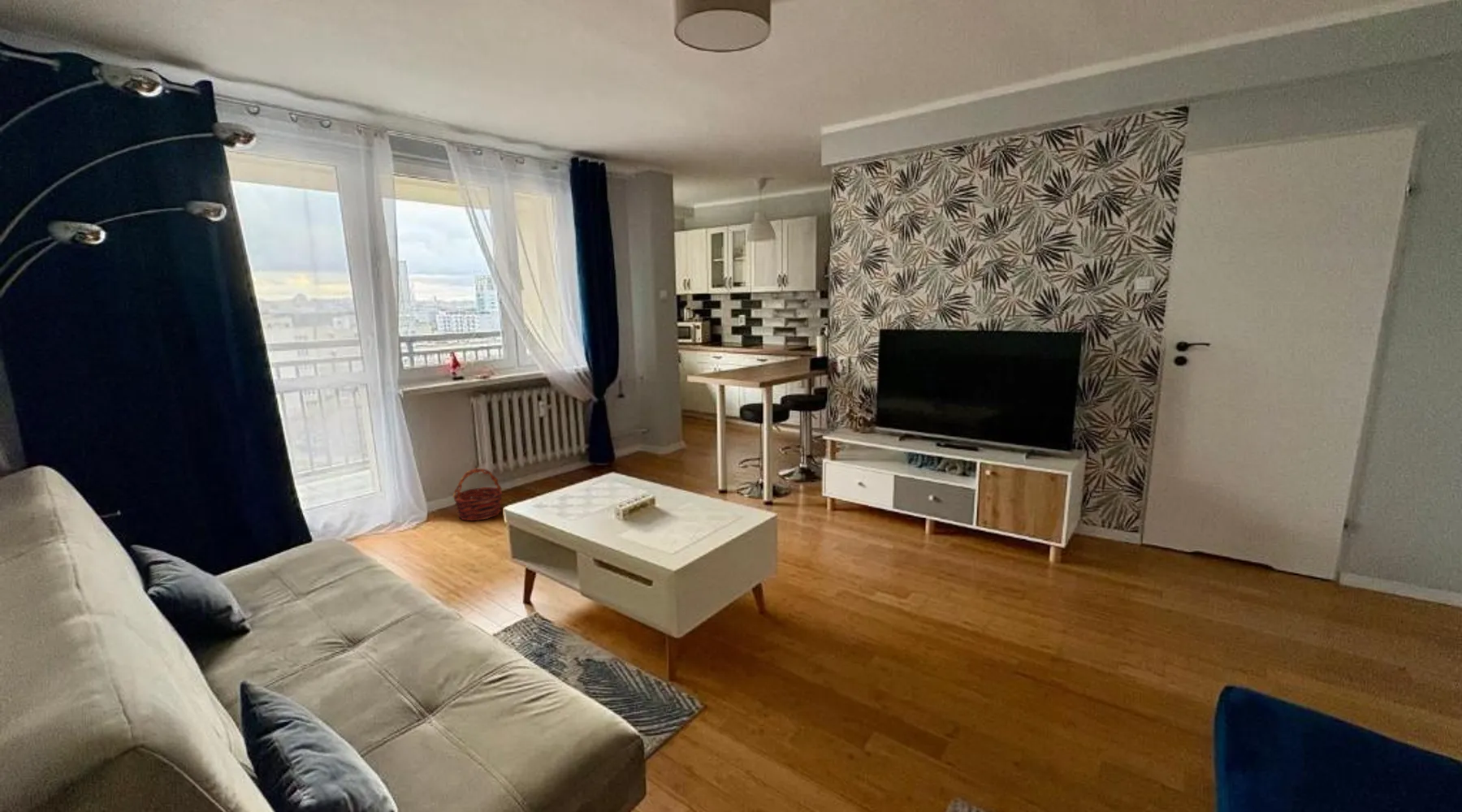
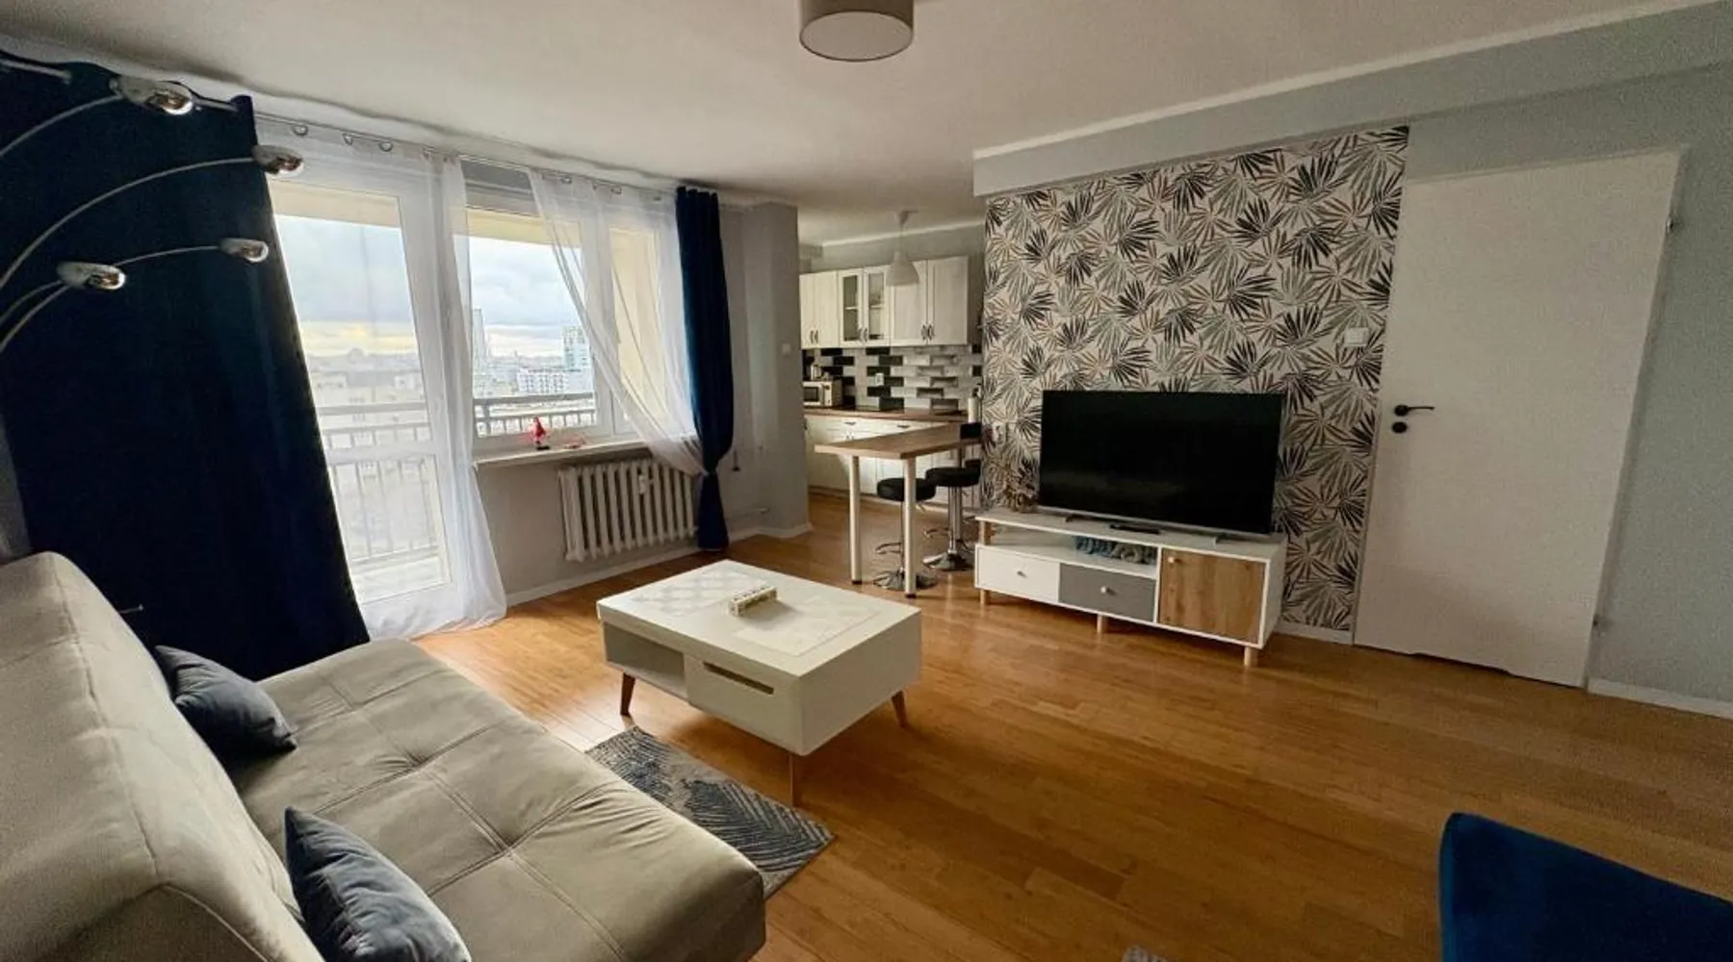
- basket [452,467,503,521]
